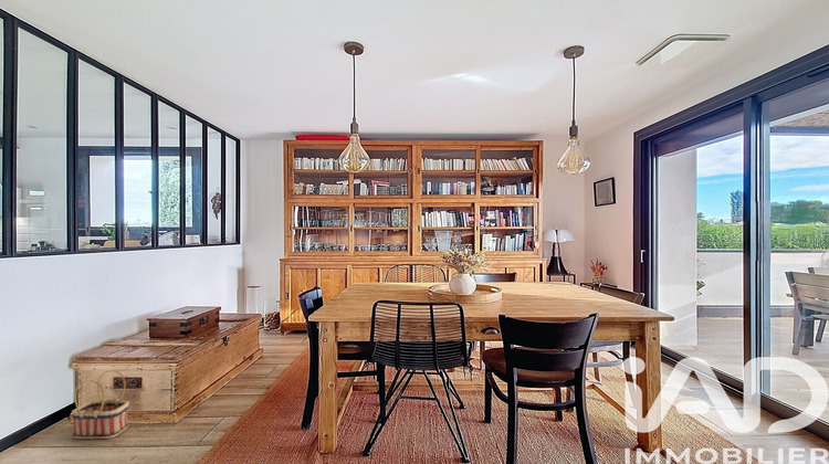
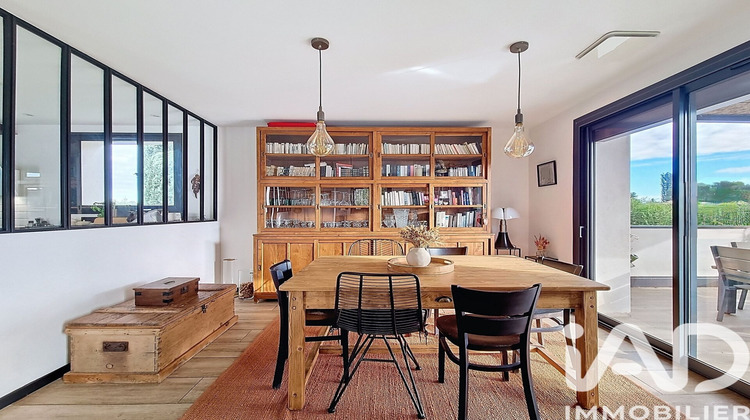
- basket [71,369,130,440]
